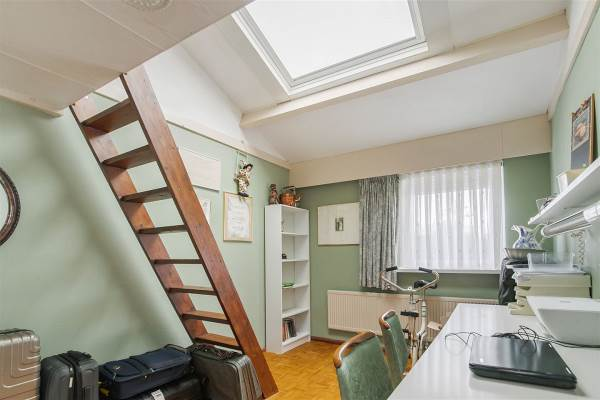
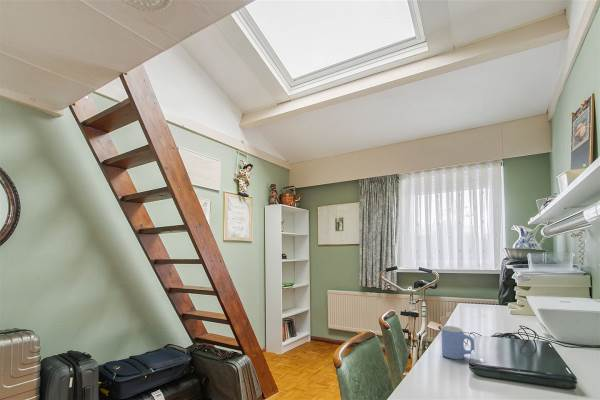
+ mug [440,325,476,360]
